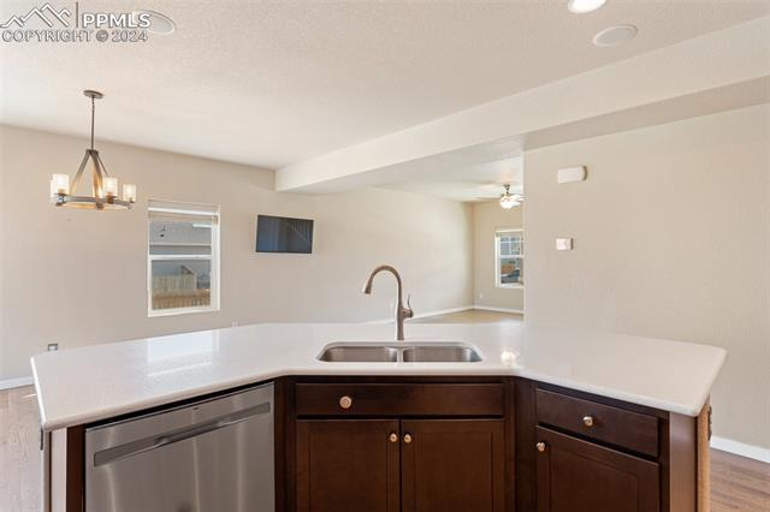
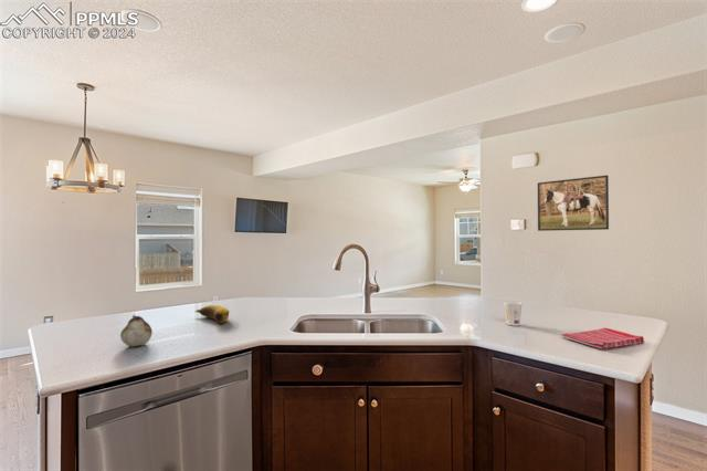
+ cup [503,300,524,327]
+ fruit [119,314,154,347]
+ dish towel [561,327,645,350]
+ banana [194,304,231,324]
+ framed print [537,174,610,232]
